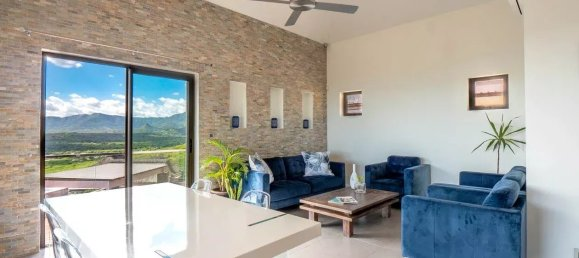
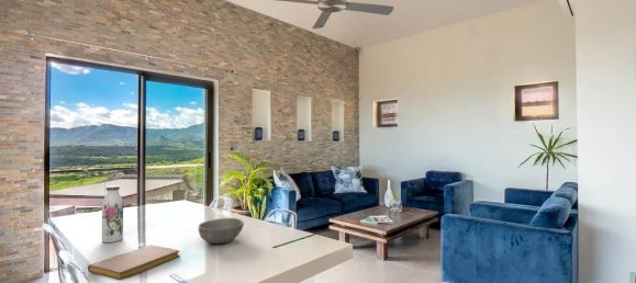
+ water bottle [101,184,124,244]
+ bowl [197,217,245,245]
+ notebook [87,244,181,281]
